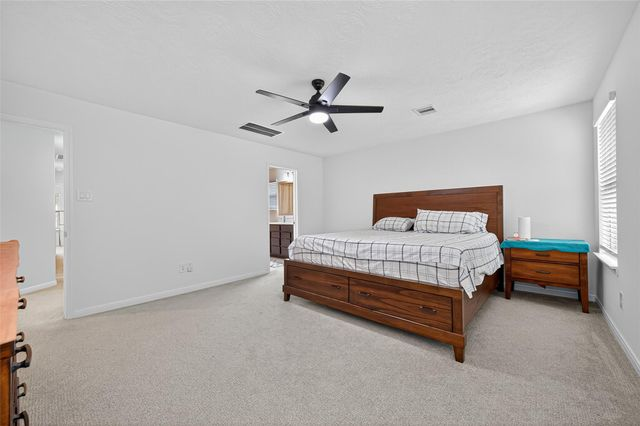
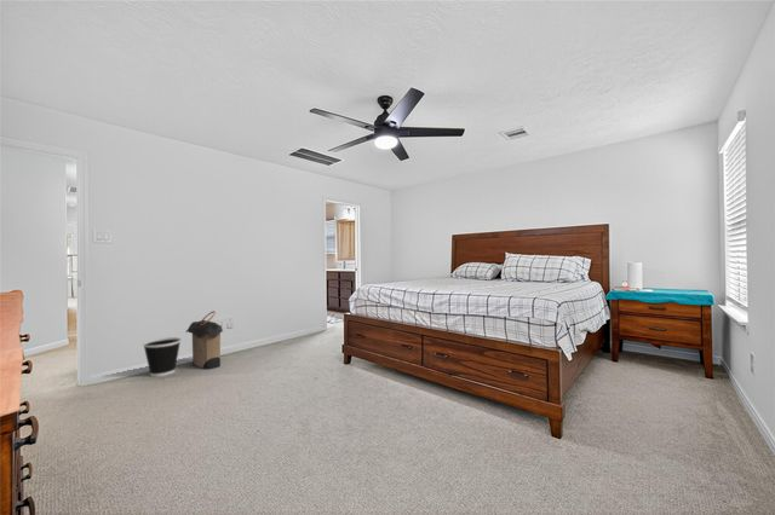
+ laundry hamper [185,309,224,371]
+ wastebasket [142,336,183,377]
